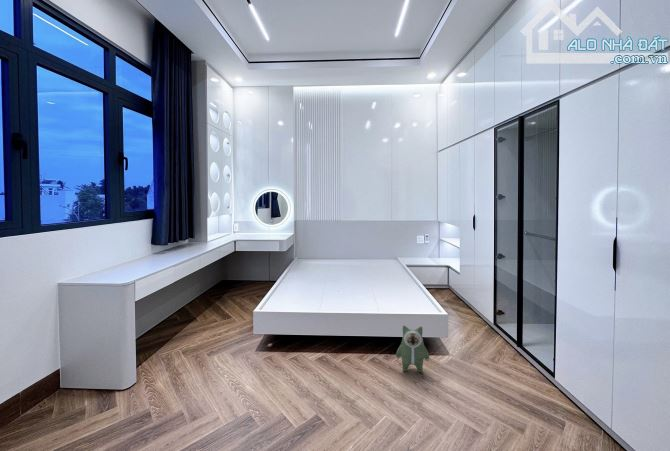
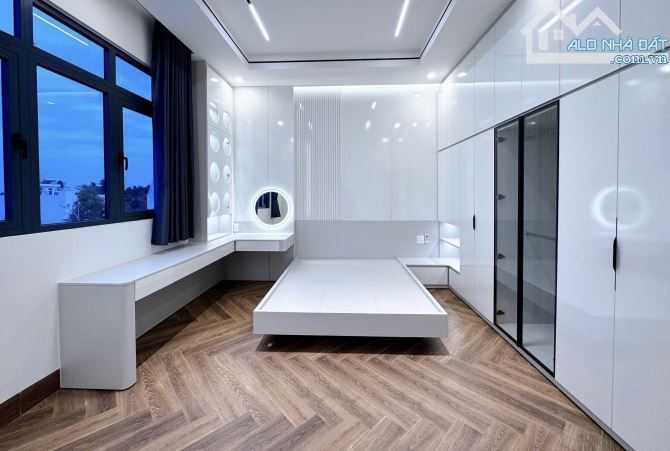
- plush toy [395,325,430,373]
